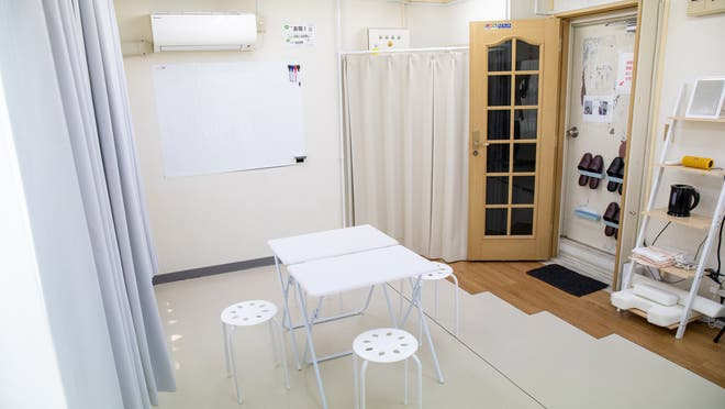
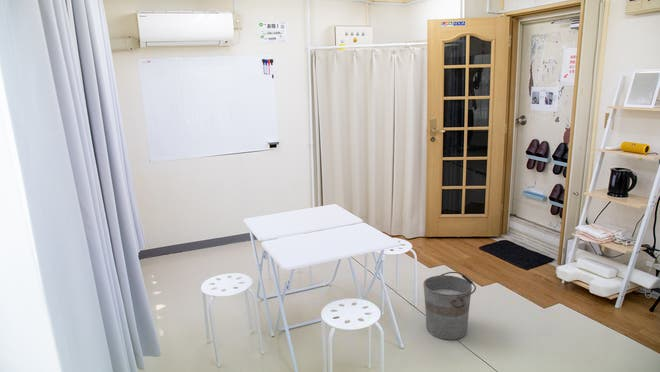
+ bucket [422,271,477,341]
